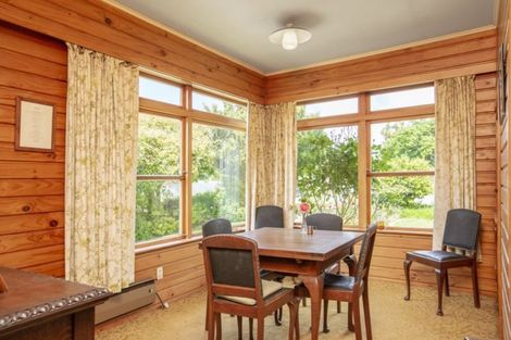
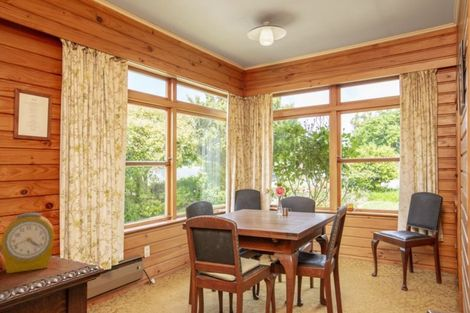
+ alarm clock [0,212,55,274]
